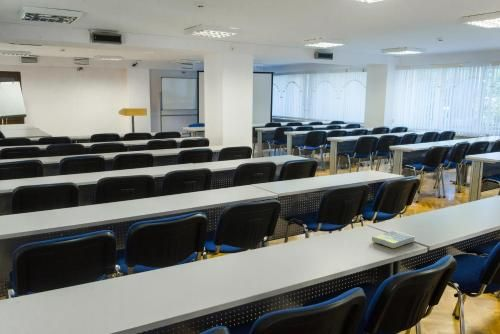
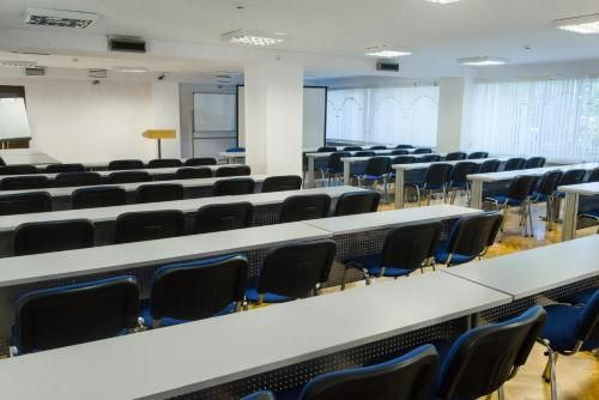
- book [371,230,416,249]
